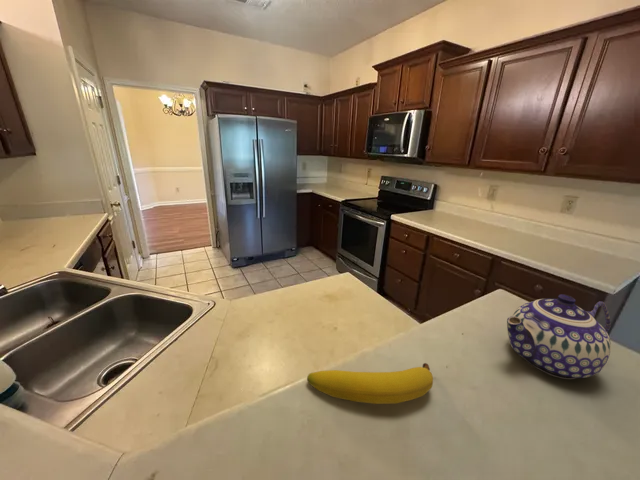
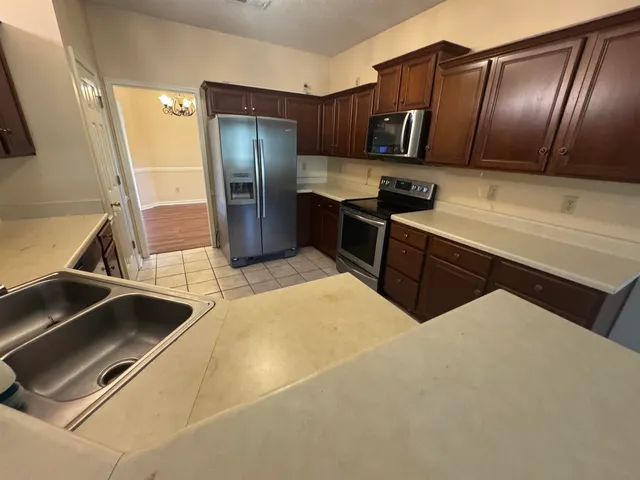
- teapot [506,293,612,380]
- fruit [306,362,434,405]
